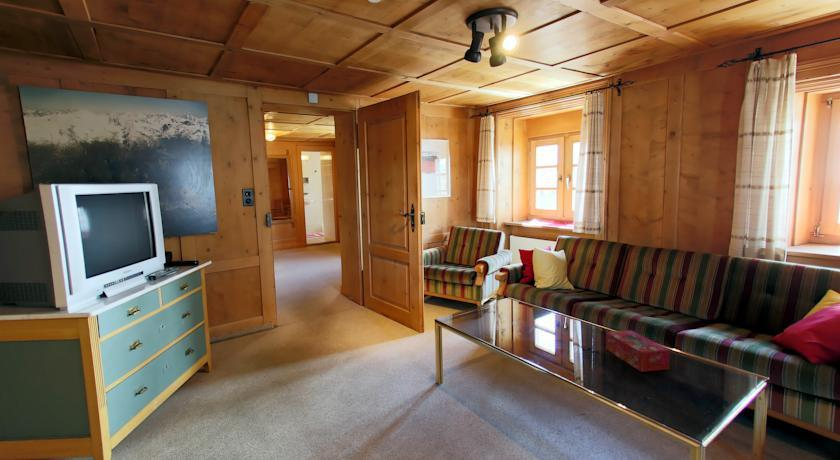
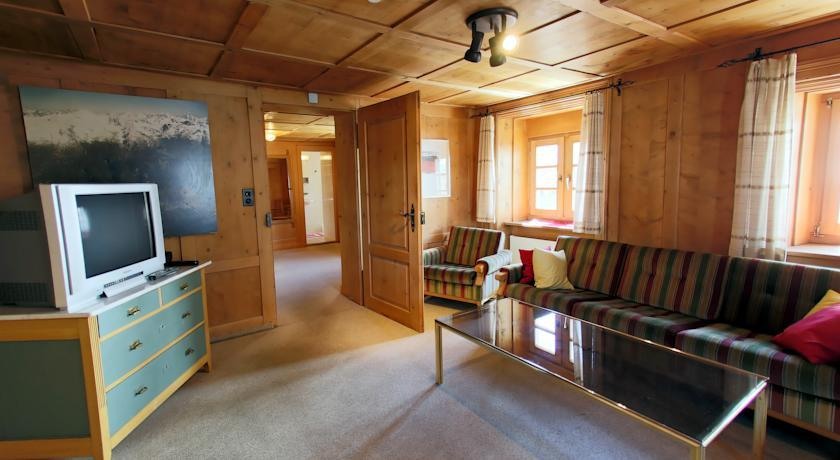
- tissue box [605,329,671,373]
